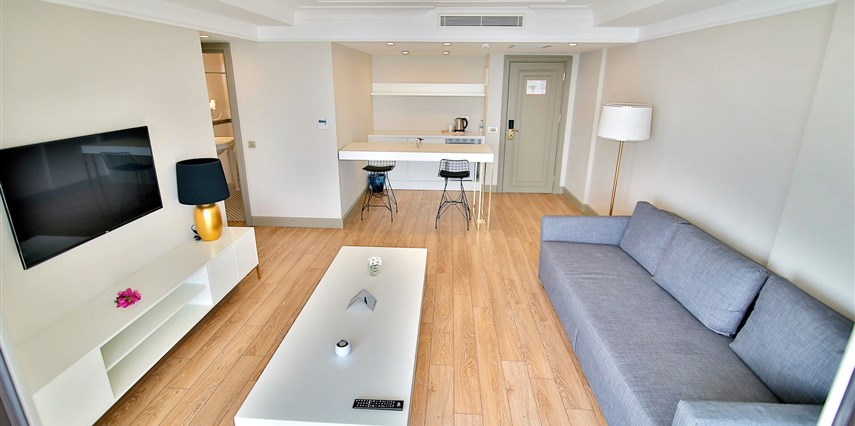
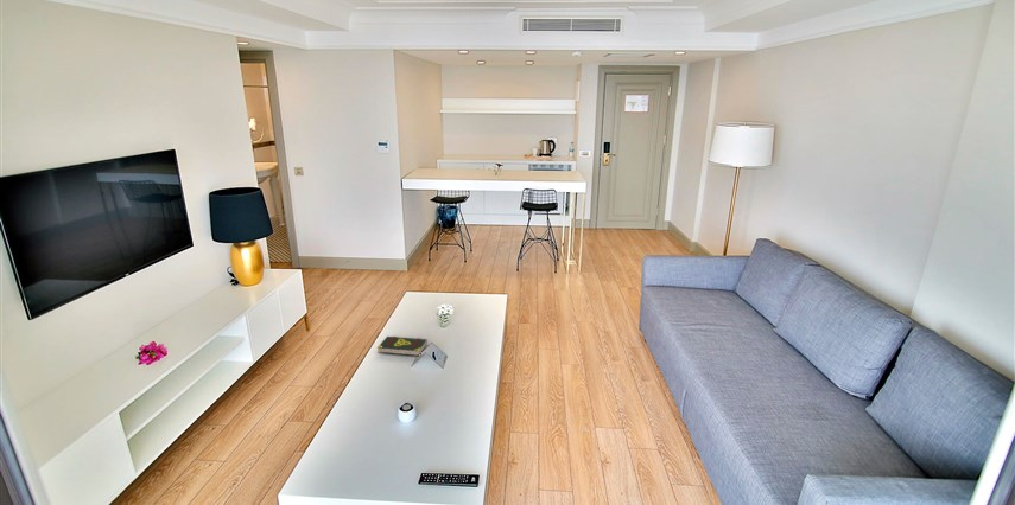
+ book [376,335,429,357]
